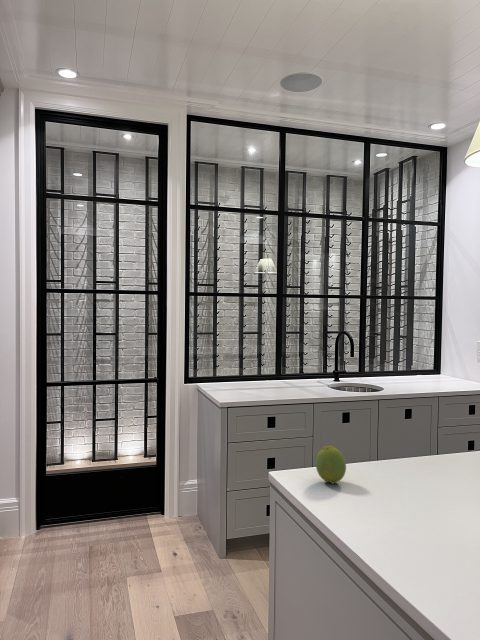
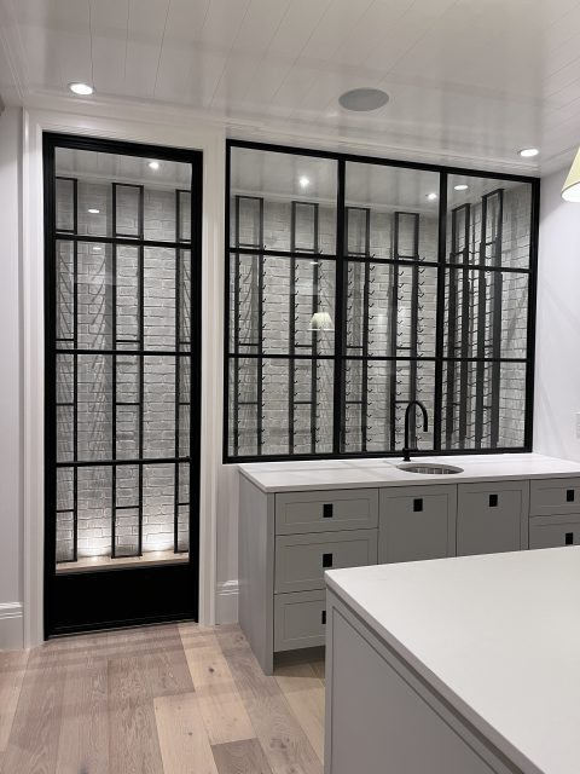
- fruit [315,445,347,485]
